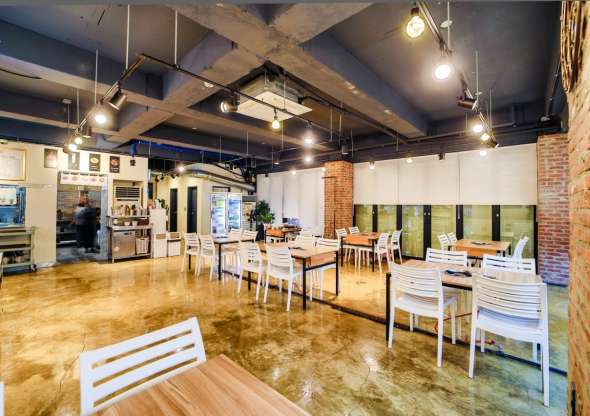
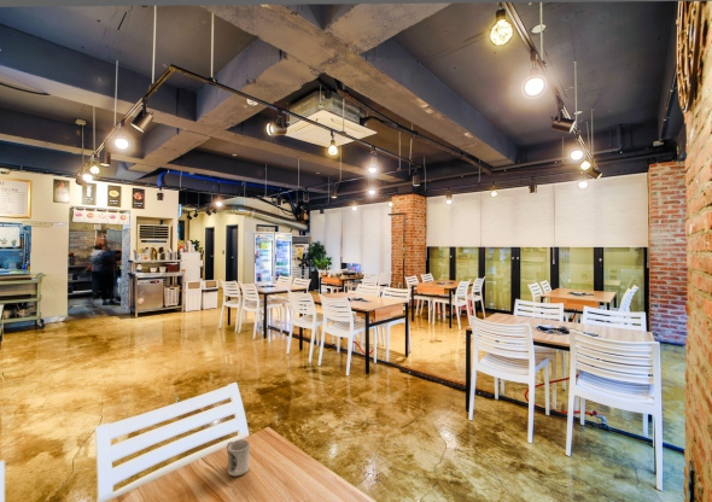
+ cup [226,439,251,477]
